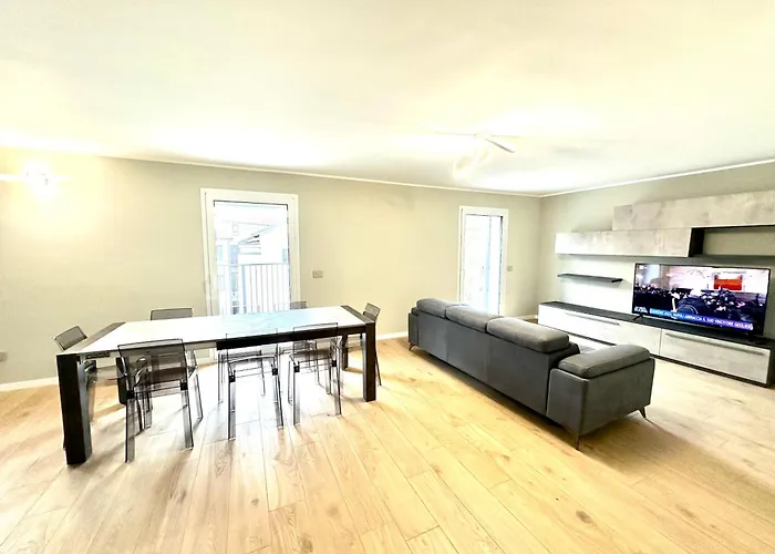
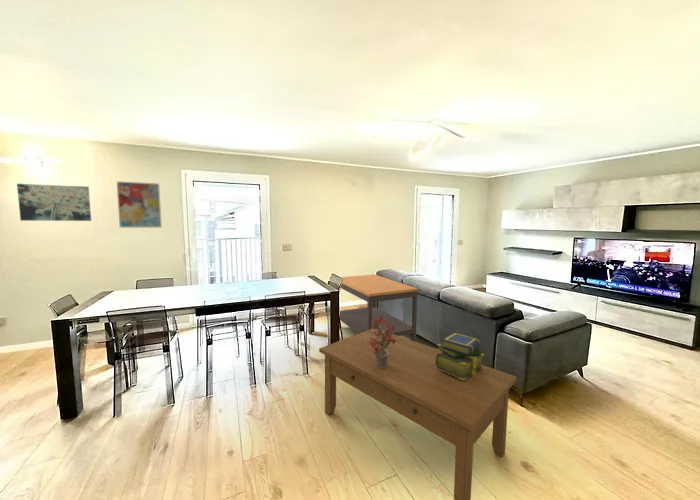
+ side table [339,274,419,342]
+ stack of books [435,332,485,380]
+ coffee table [318,328,517,500]
+ potted plant [365,307,401,368]
+ wall art [16,183,92,222]
+ wall art [115,180,163,229]
